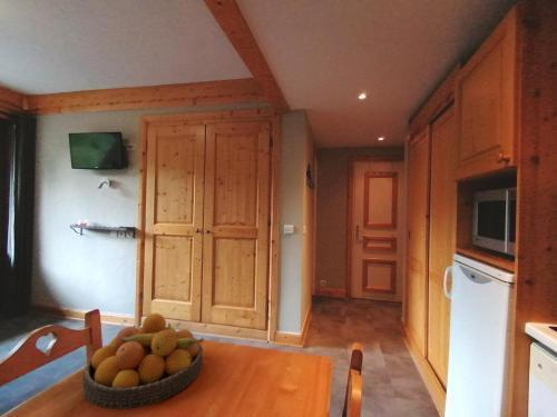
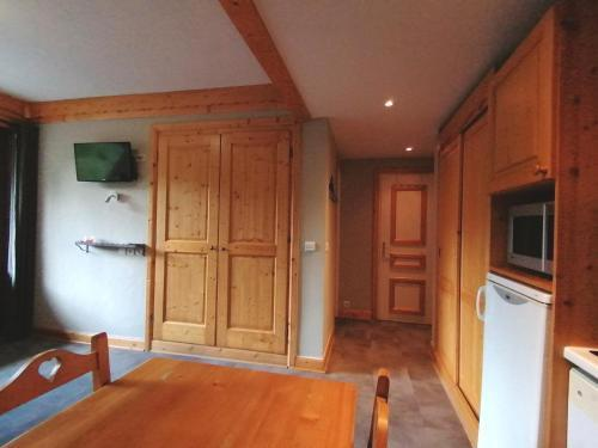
- fruit bowl [81,312,205,410]
